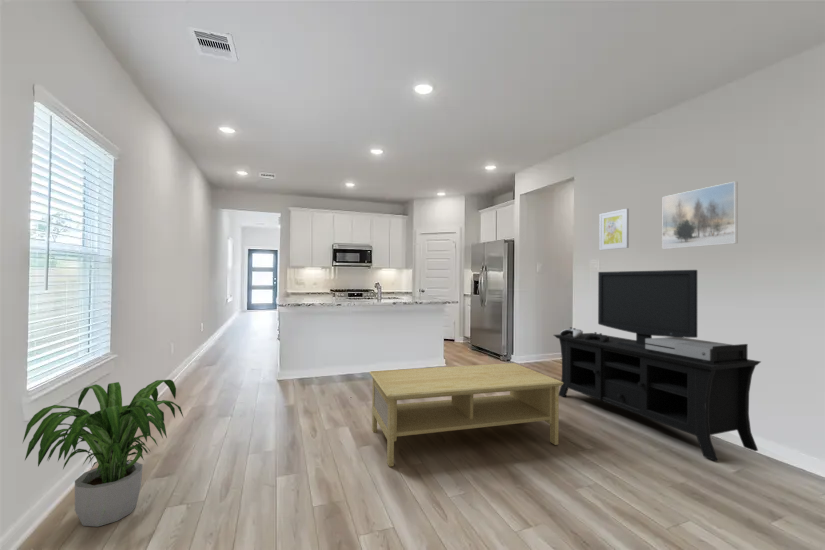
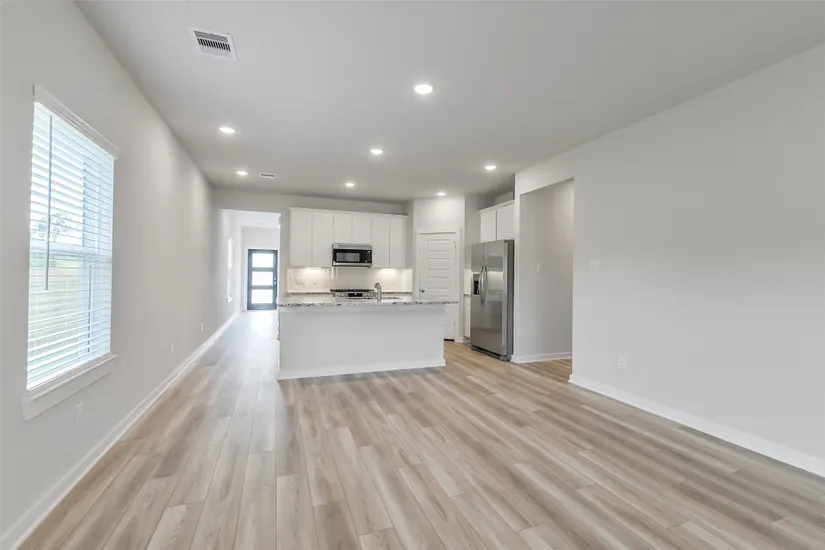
- potted plant [22,379,185,528]
- media console [553,269,762,462]
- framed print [661,181,739,250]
- wall art [598,208,630,251]
- coffee table [368,362,563,468]
